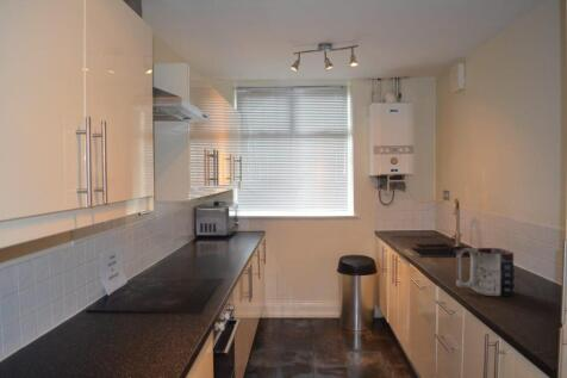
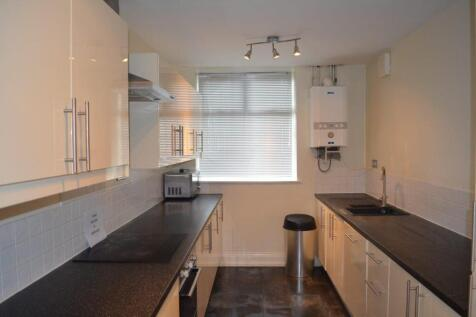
- mug [455,247,516,297]
